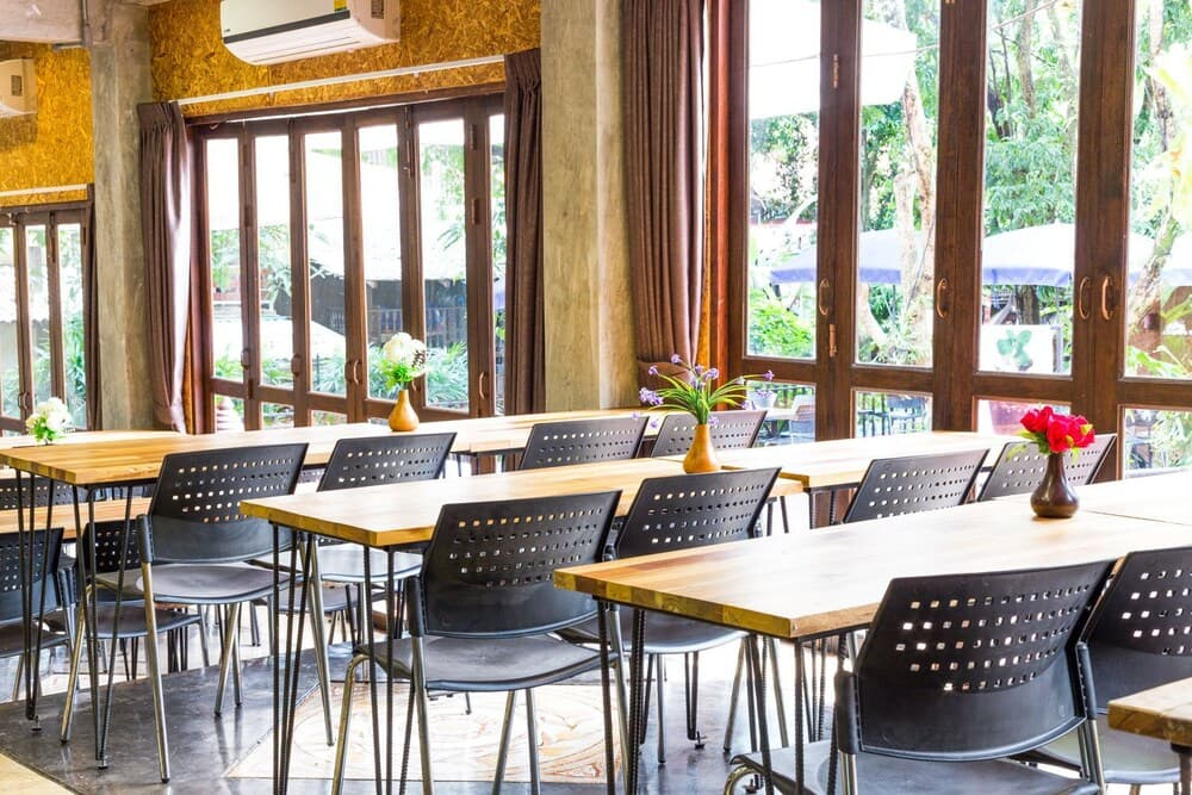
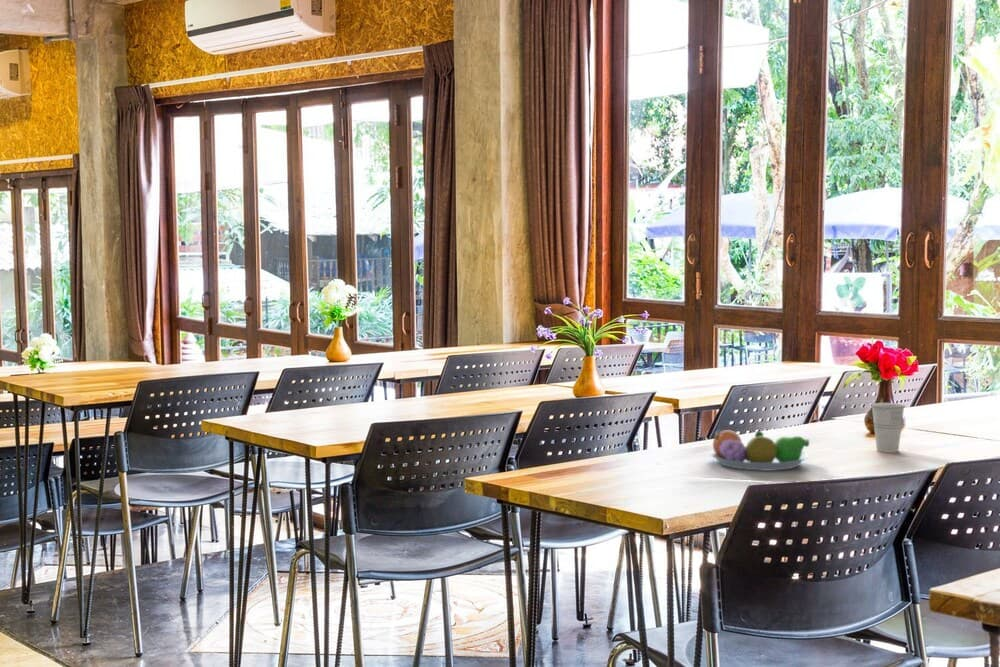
+ cup [870,402,906,454]
+ fruit bowl [709,429,810,472]
